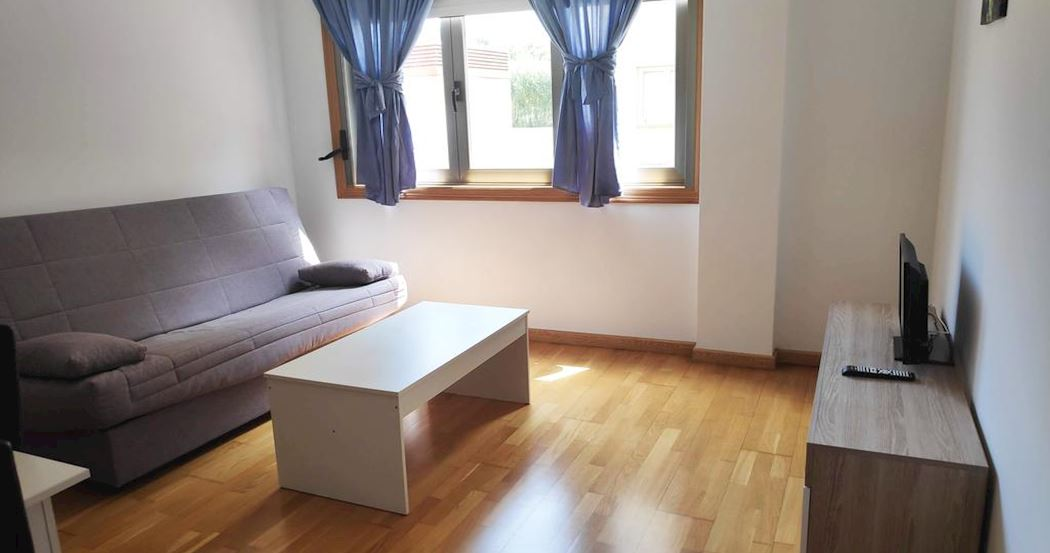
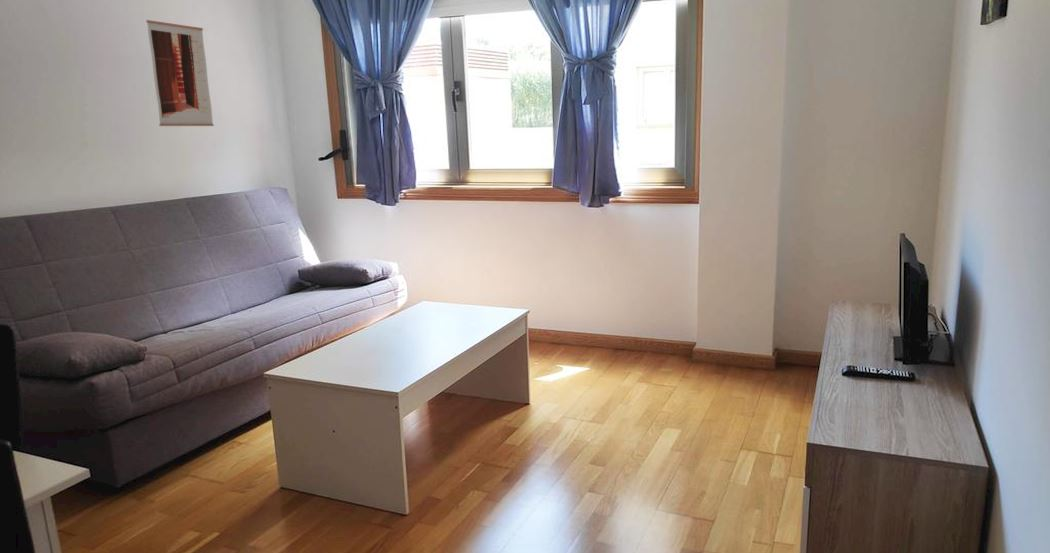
+ wall art [145,19,215,127]
